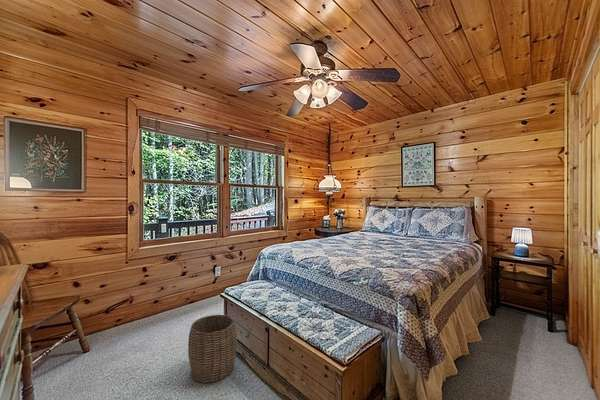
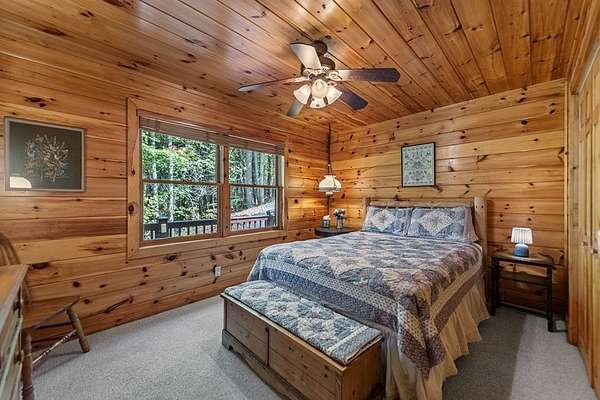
- woven basket [187,314,238,384]
